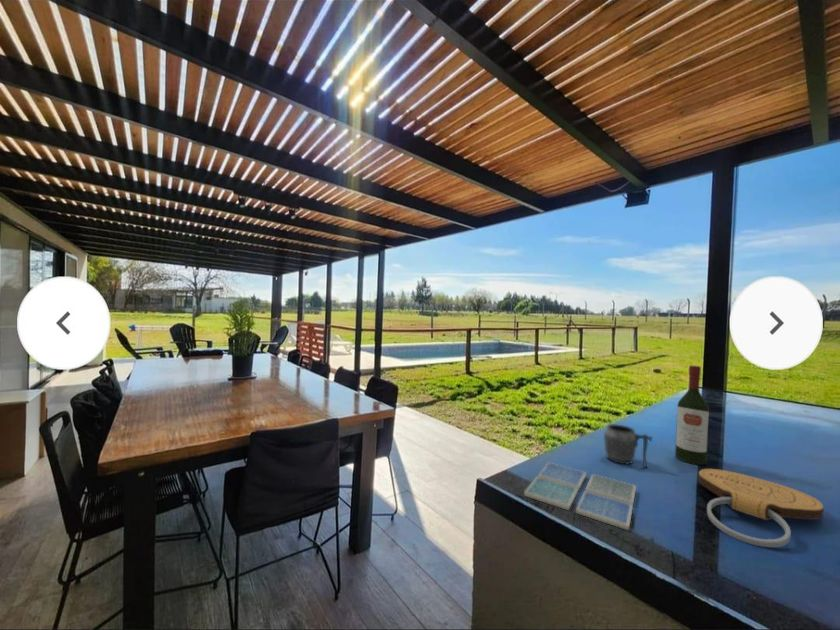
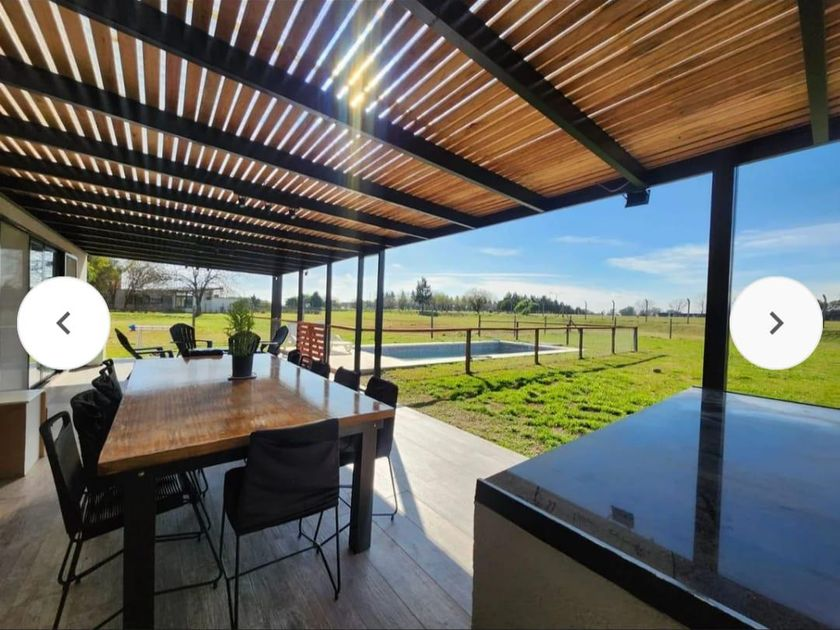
- drink coaster [523,461,637,531]
- key chain [697,468,824,548]
- wine bottle [674,364,710,466]
- mug [603,423,653,469]
